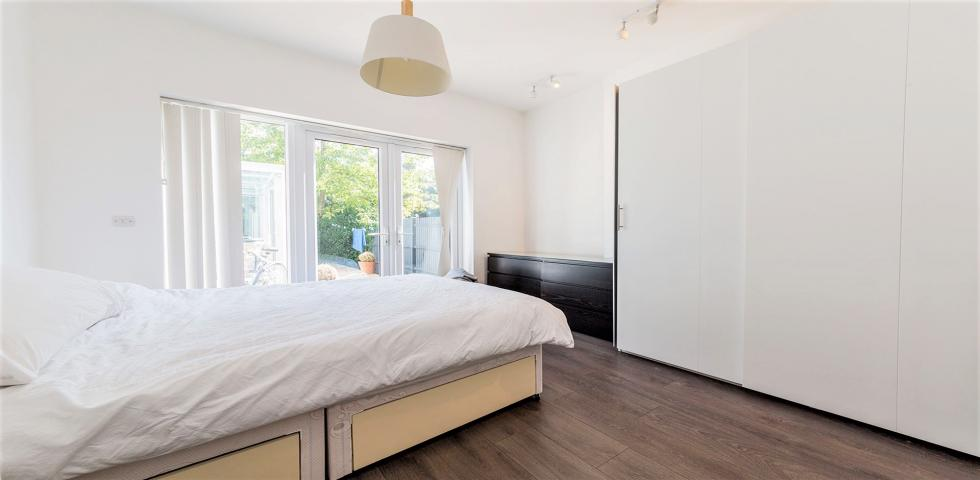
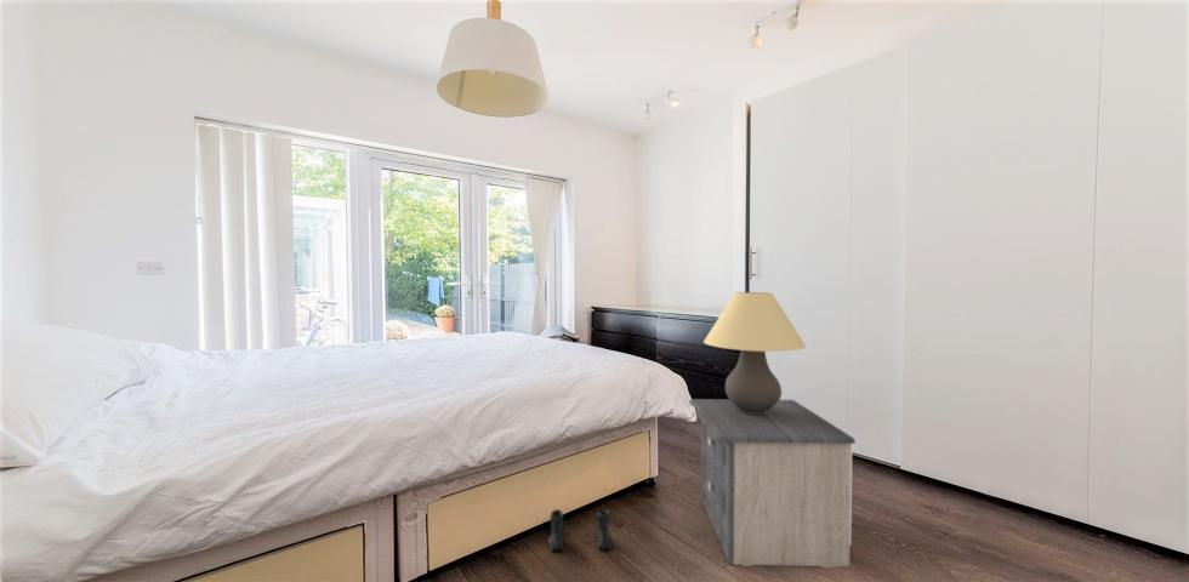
+ table lamp [702,291,807,412]
+ boots [546,508,614,553]
+ nightstand [688,398,857,569]
